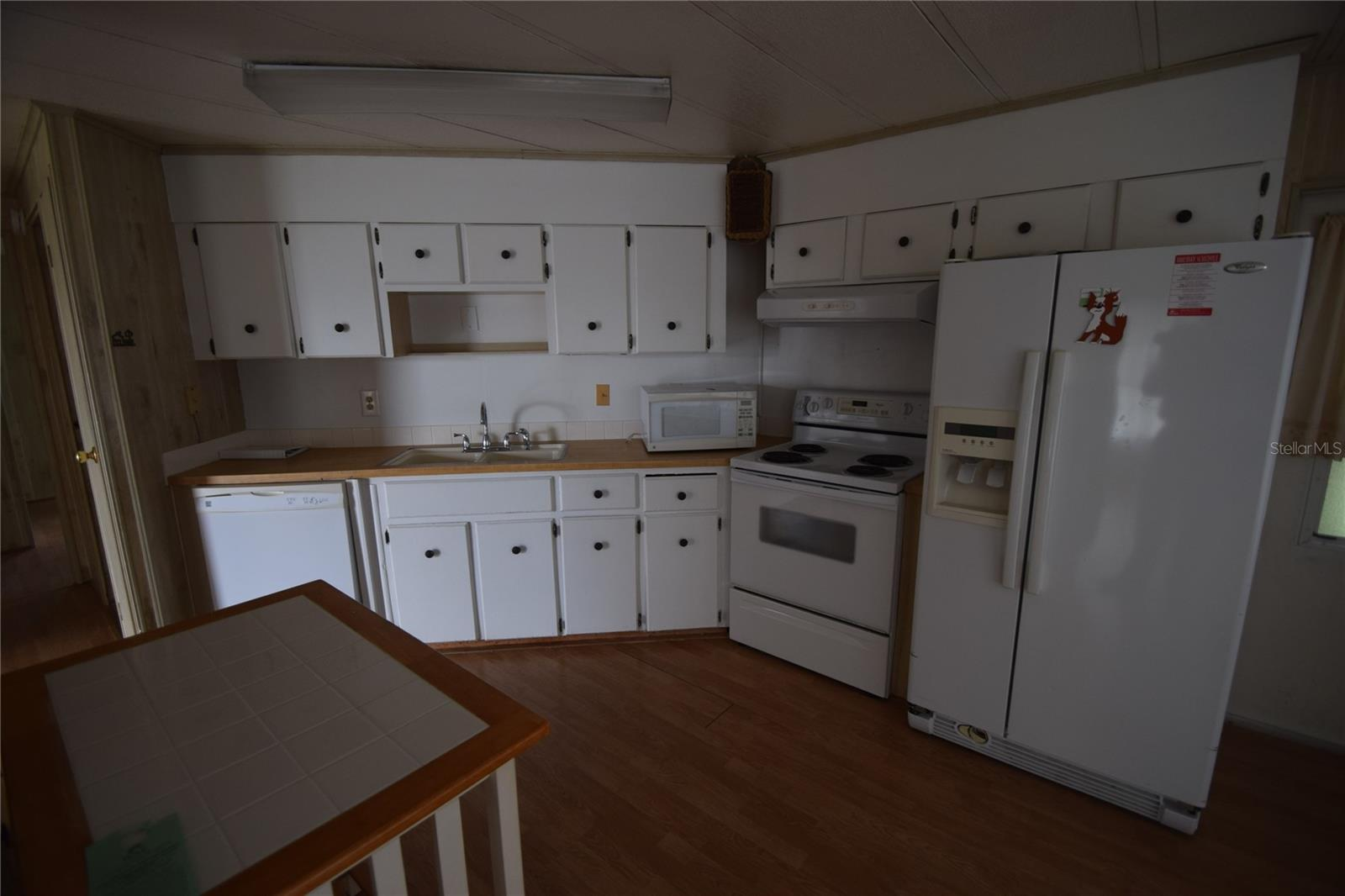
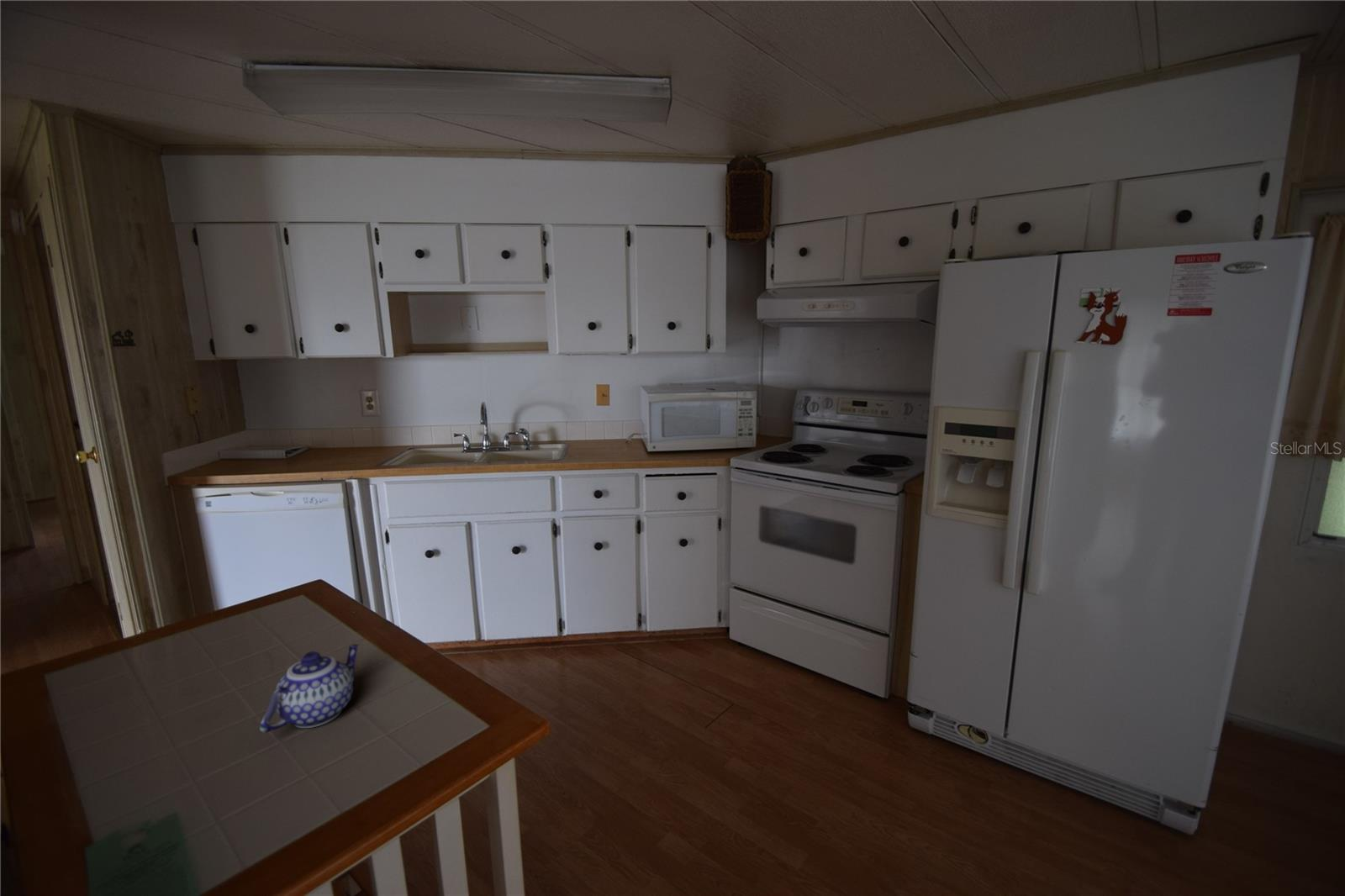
+ teapot [259,641,361,734]
